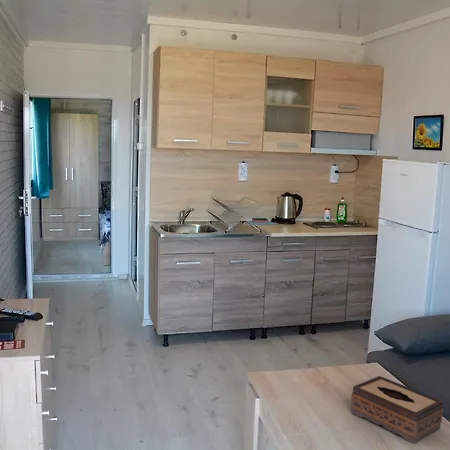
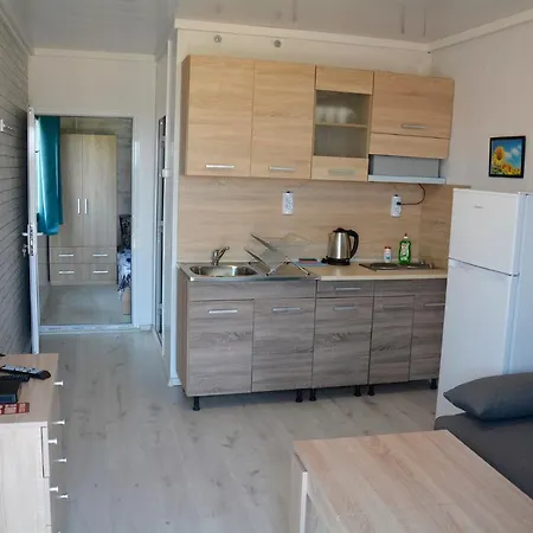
- tissue box [350,375,444,445]
